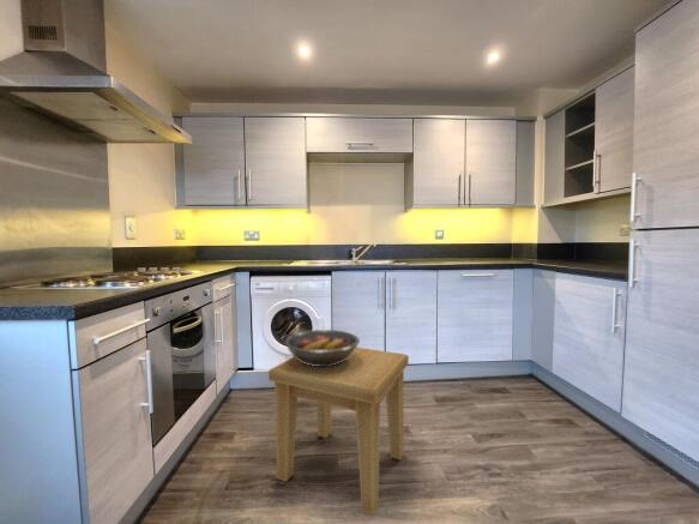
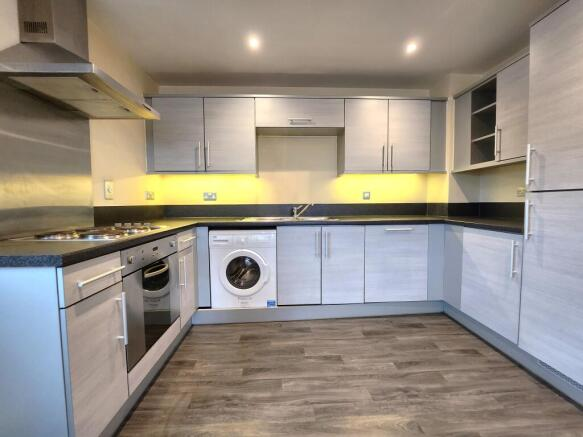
- fruit bowl [284,329,361,366]
- side table [267,347,410,517]
